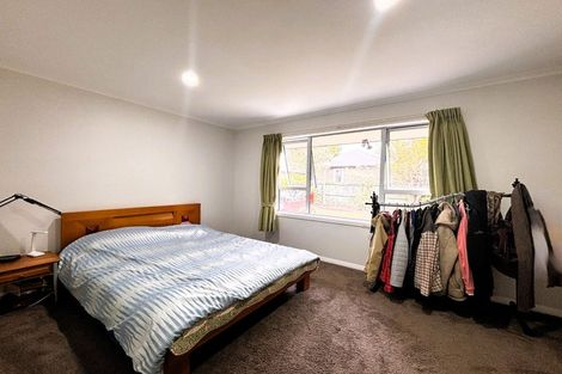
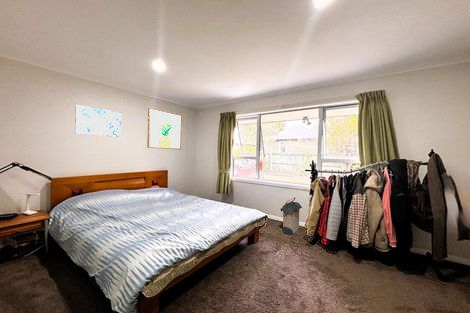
+ laundry hamper [279,196,303,236]
+ wall art [146,107,183,150]
+ wall art [74,104,122,138]
